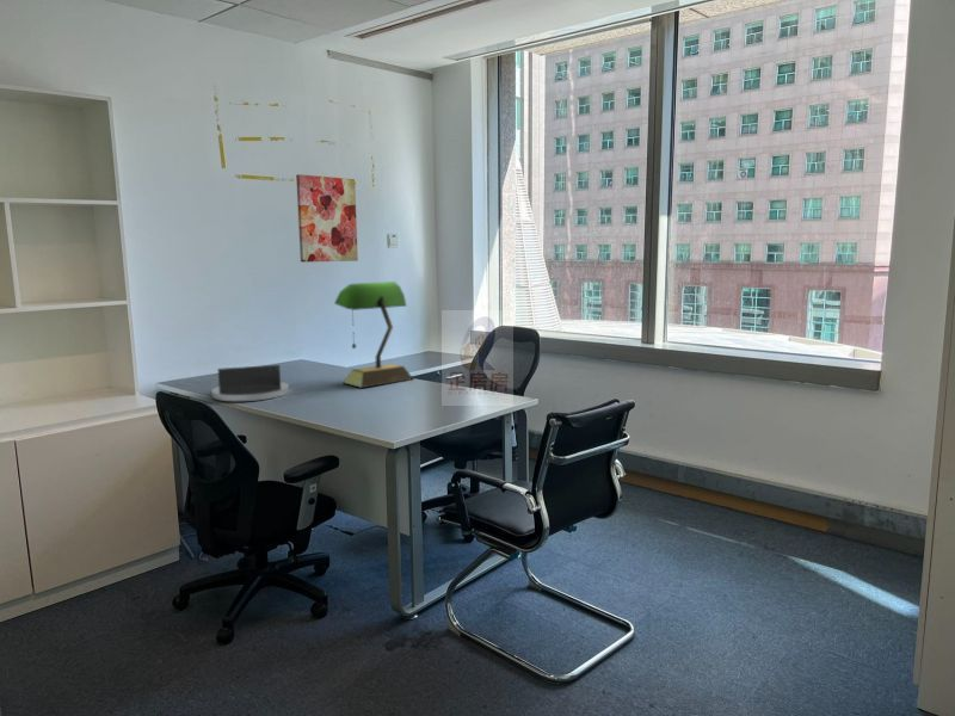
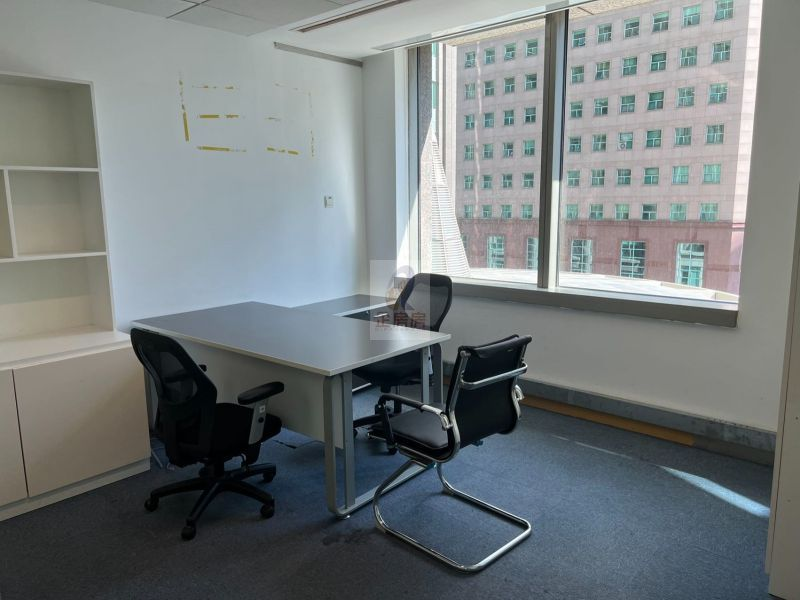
- table lamp [333,280,415,389]
- wall art [295,173,359,264]
- desk organizer [210,364,290,402]
